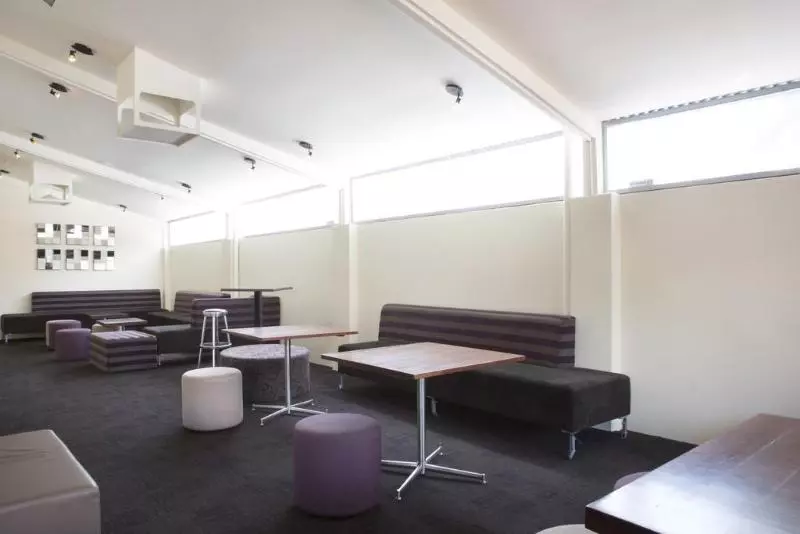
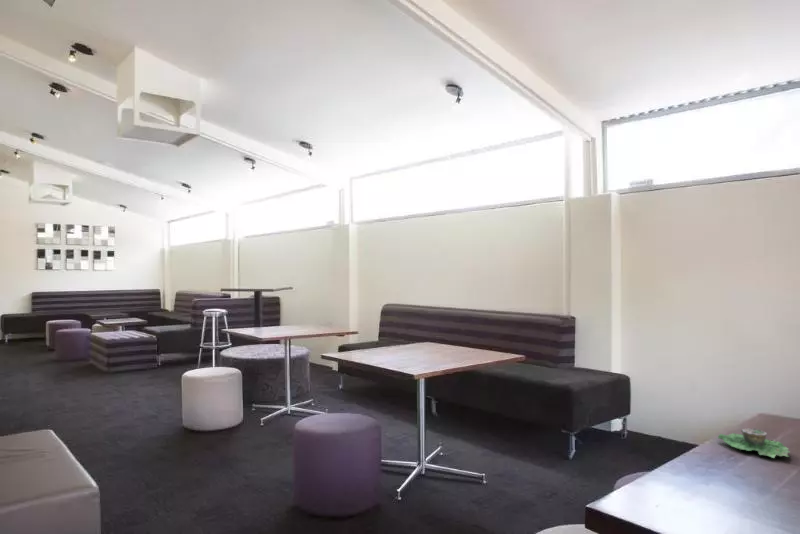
+ succulent planter [716,427,791,459]
